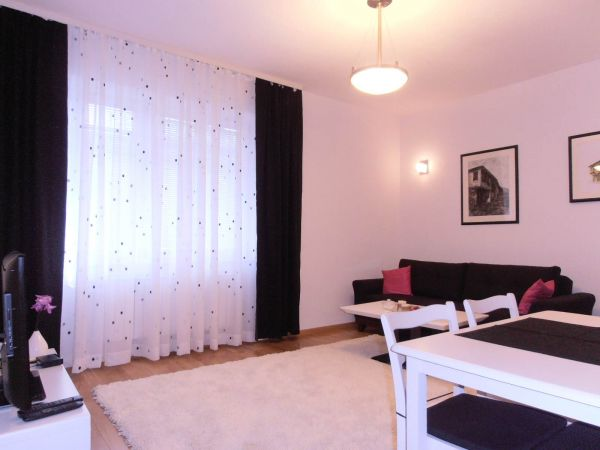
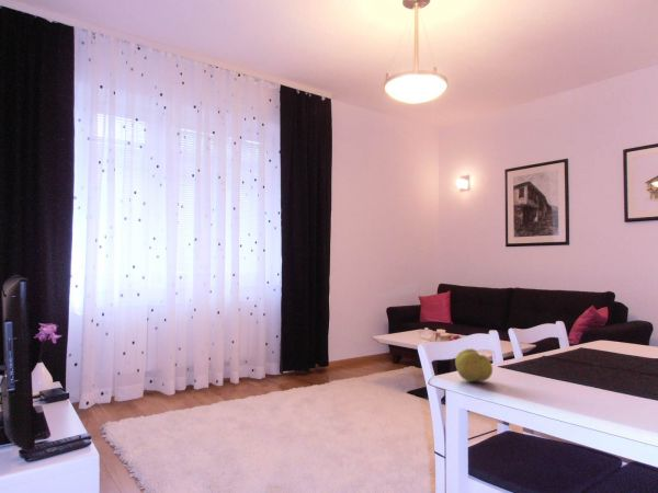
+ fruit [454,347,494,382]
